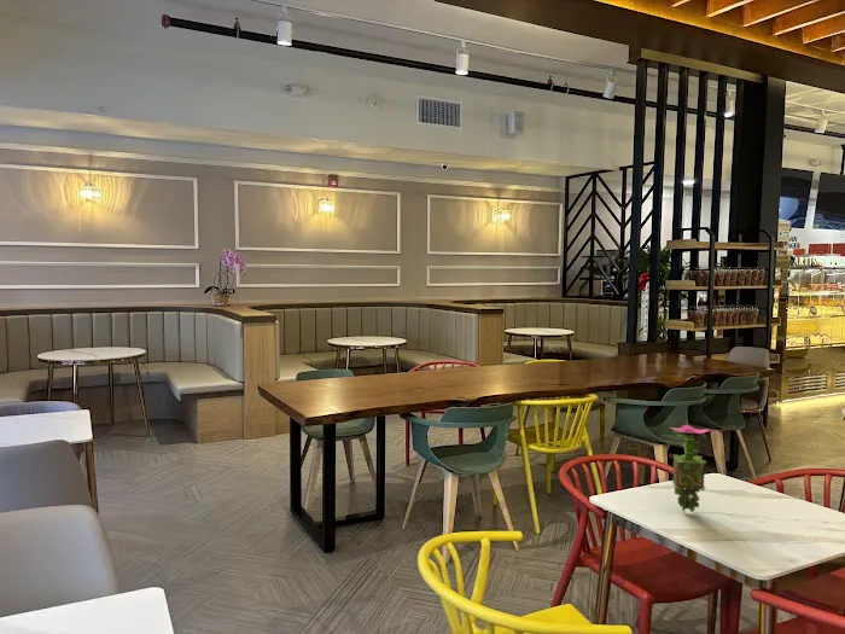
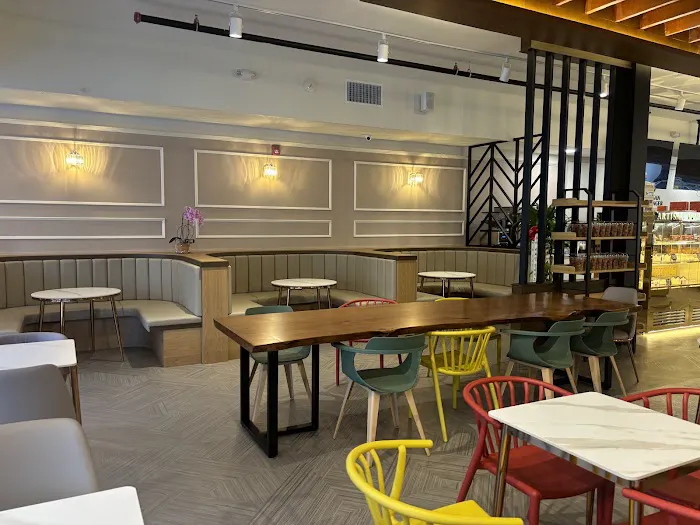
- flower [668,423,716,513]
